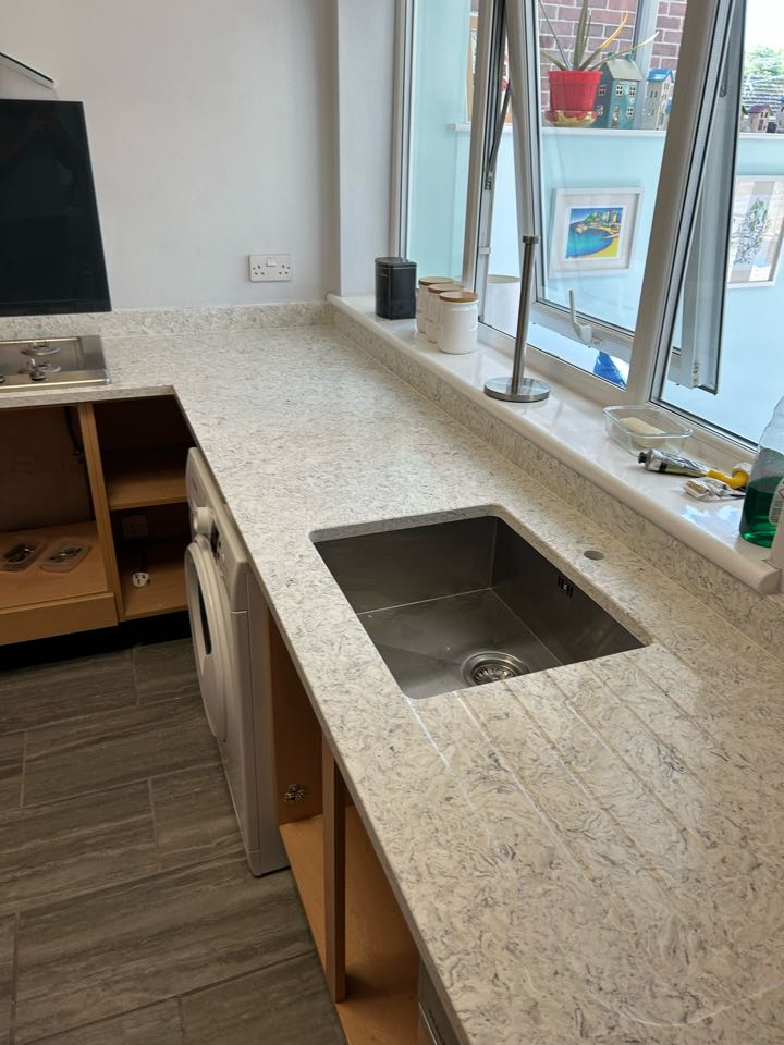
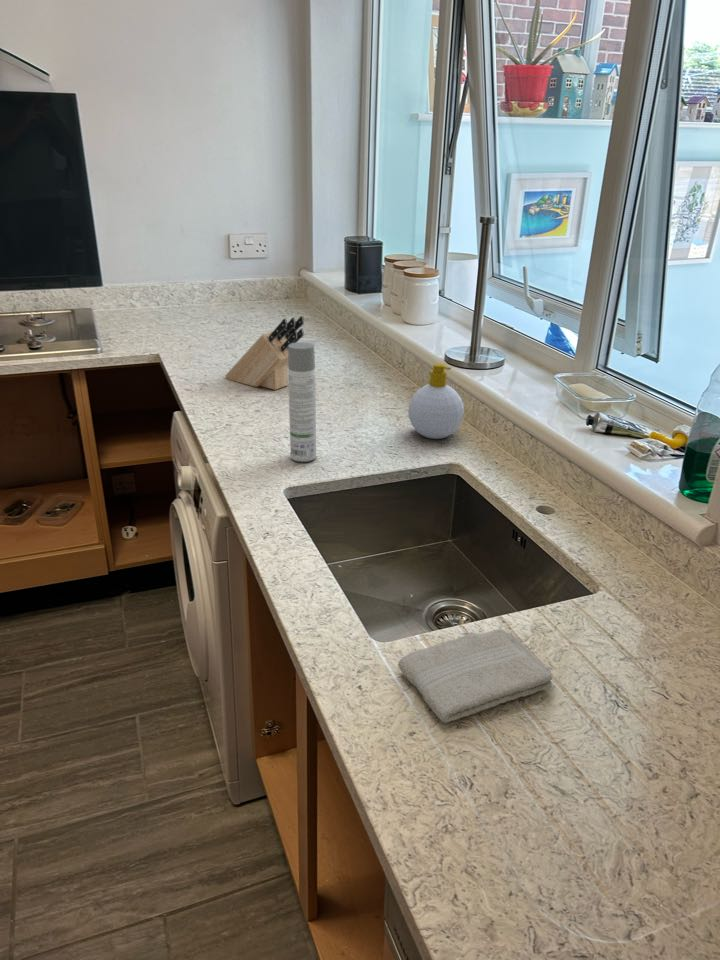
+ spray bottle [288,341,317,463]
+ knife block [224,315,305,391]
+ soap bottle [407,362,465,440]
+ washcloth [397,628,553,724]
